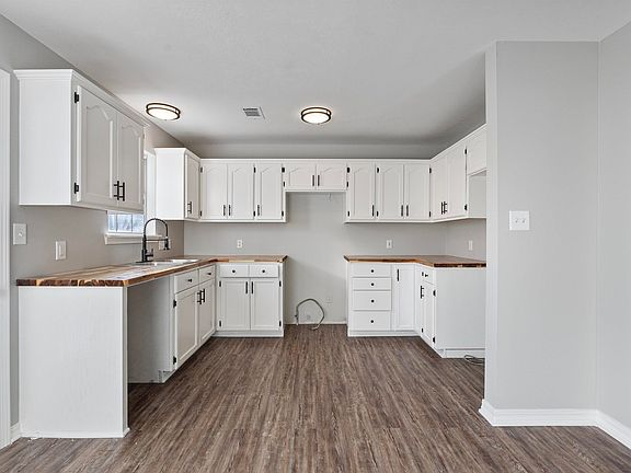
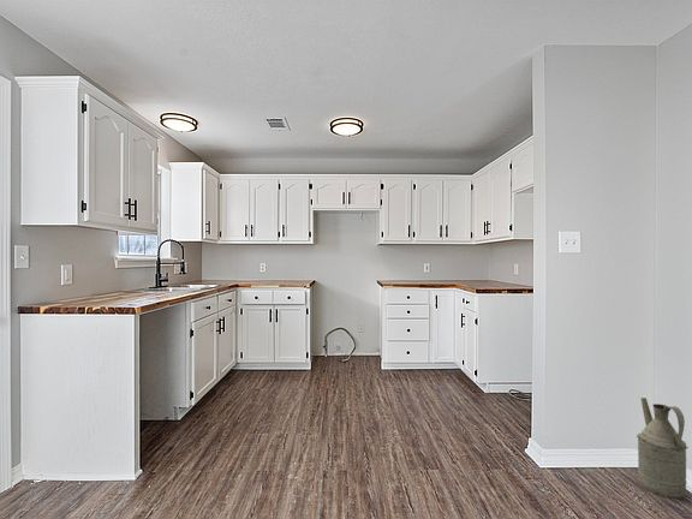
+ watering can [636,396,688,500]
